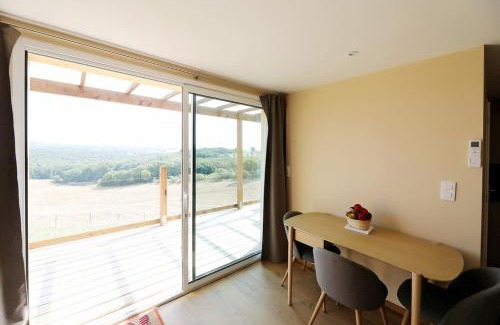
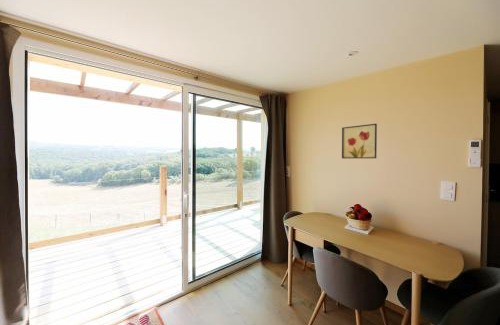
+ wall art [341,123,378,160]
